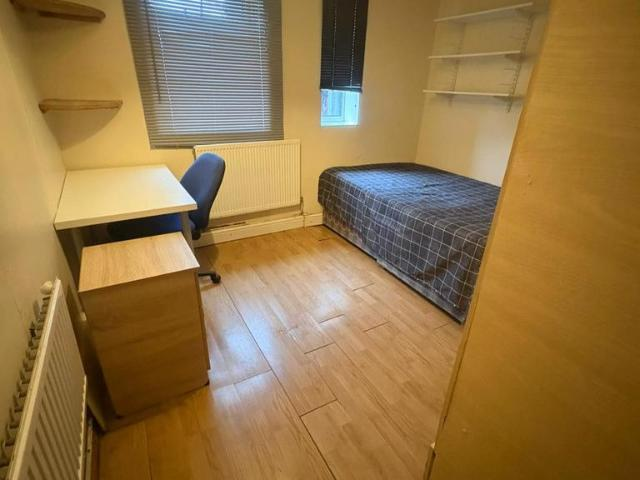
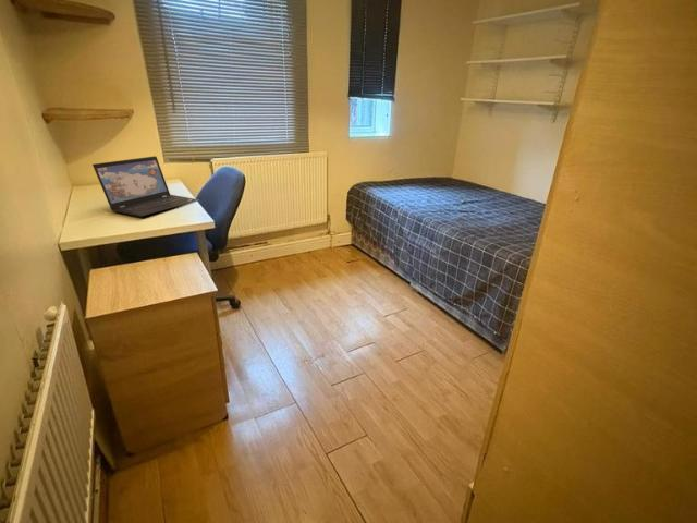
+ laptop [91,155,200,218]
